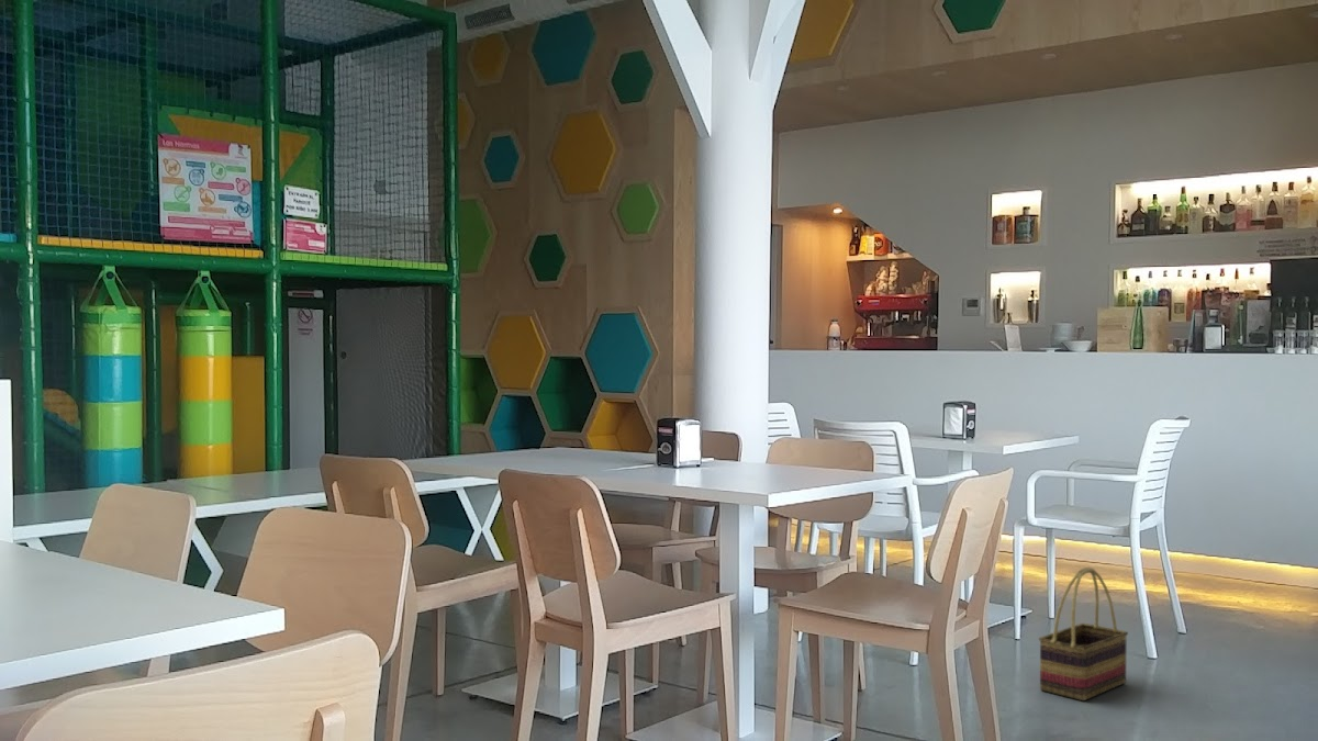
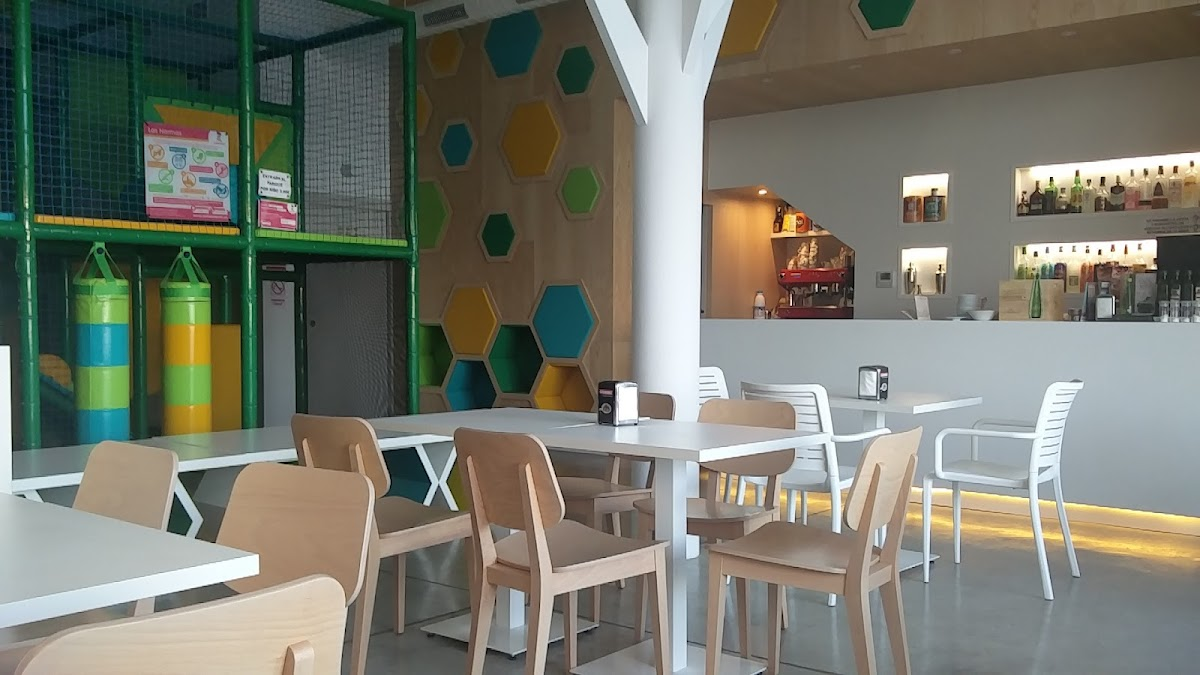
- basket [1038,566,1129,701]
